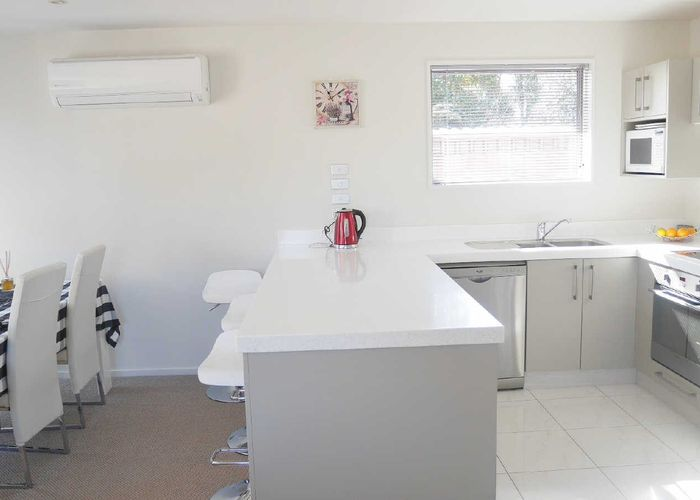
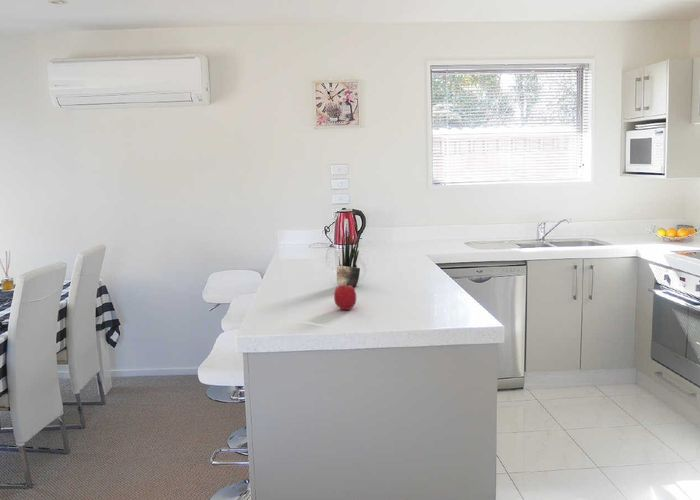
+ fruit [333,283,357,311]
+ potted plant [336,229,362,287]
